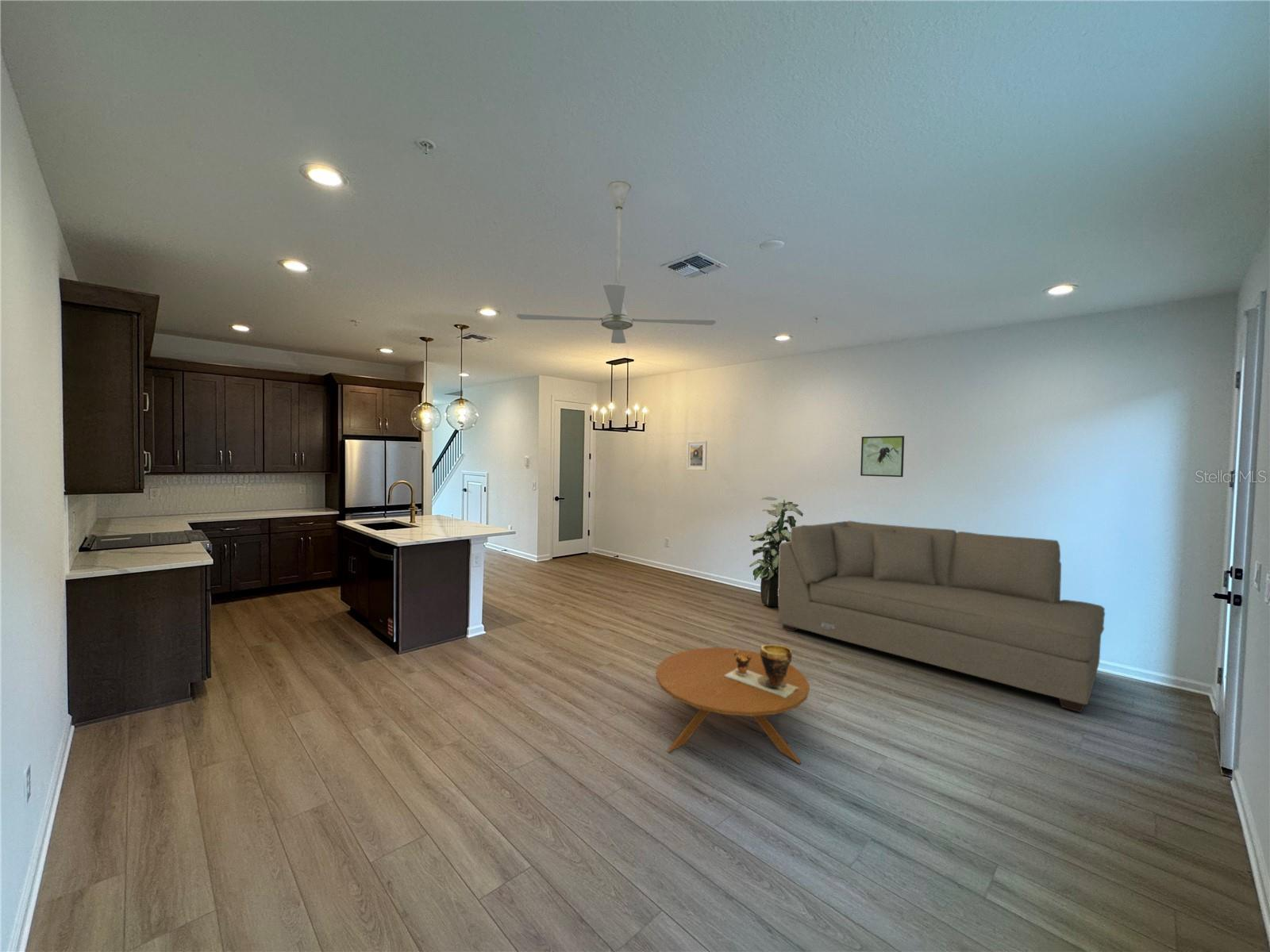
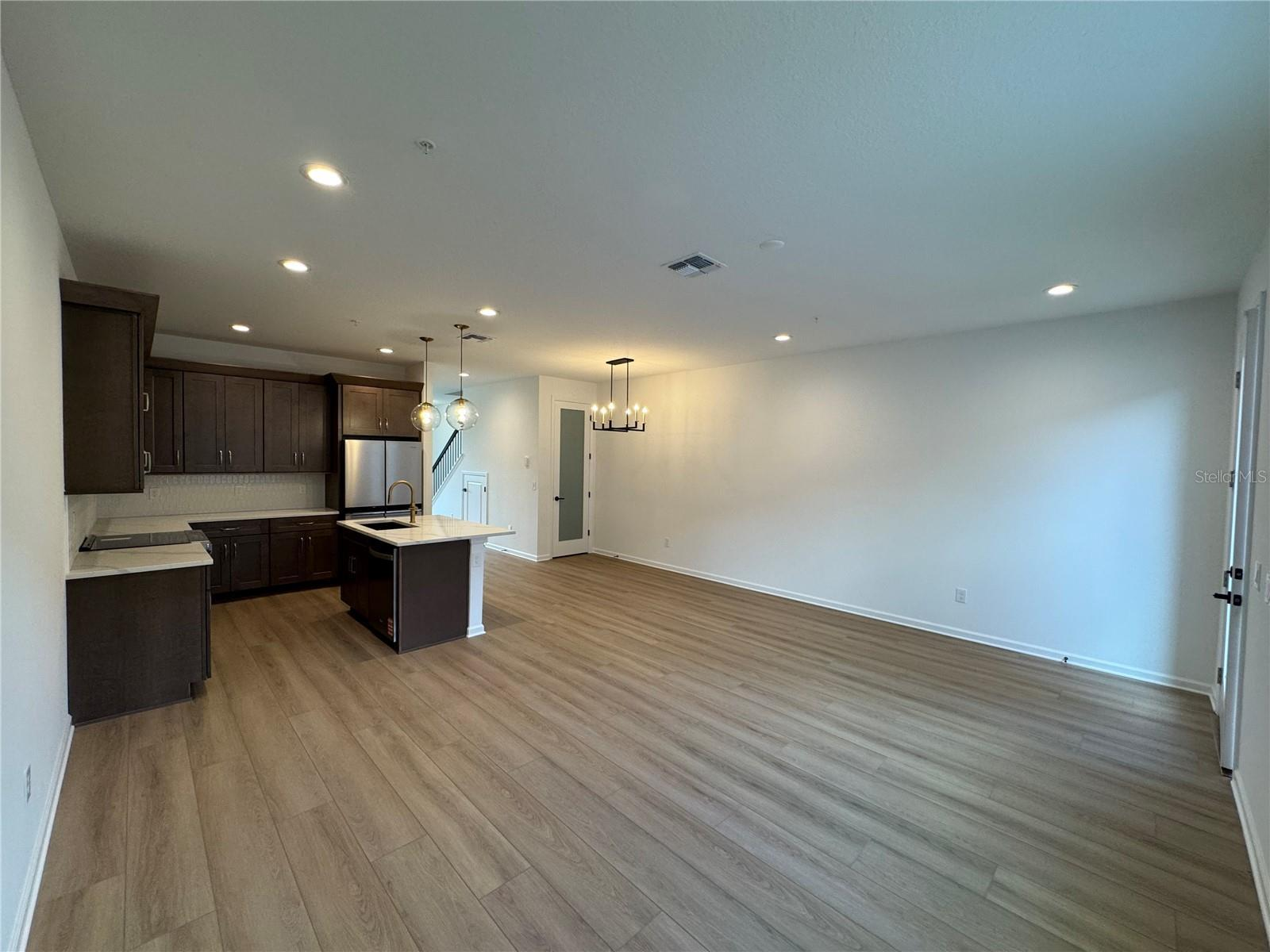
- sofa [778,520,1106,713]
- clay pot [724,643,799,697]
- ceiling fan [516,179,717,344]
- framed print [860,435,905,478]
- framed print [686,440,708,471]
- indoor plant [749,496,804,608]
- coffee table [655,647,810,765]
